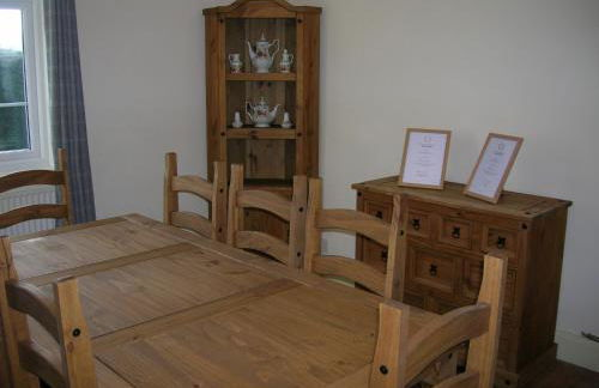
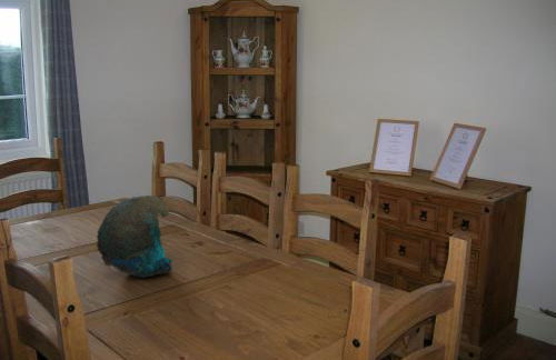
+ decorative bowl [96,194,173,279]
